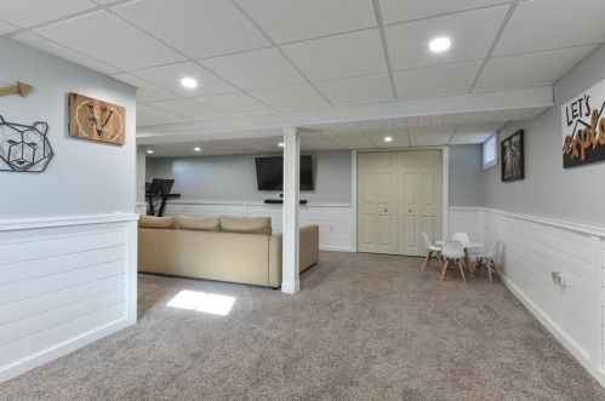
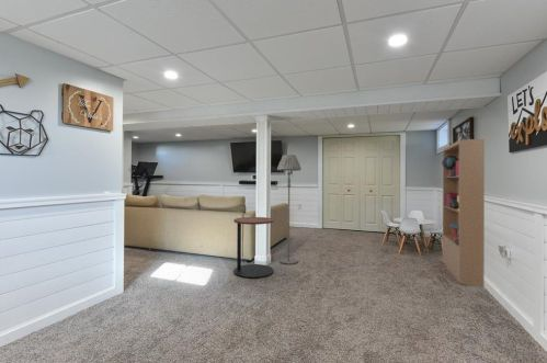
+ floor lamp [276,154,303,265]
+ bookcase [441,138,486,287]
+ side table [232,216,275,279]
